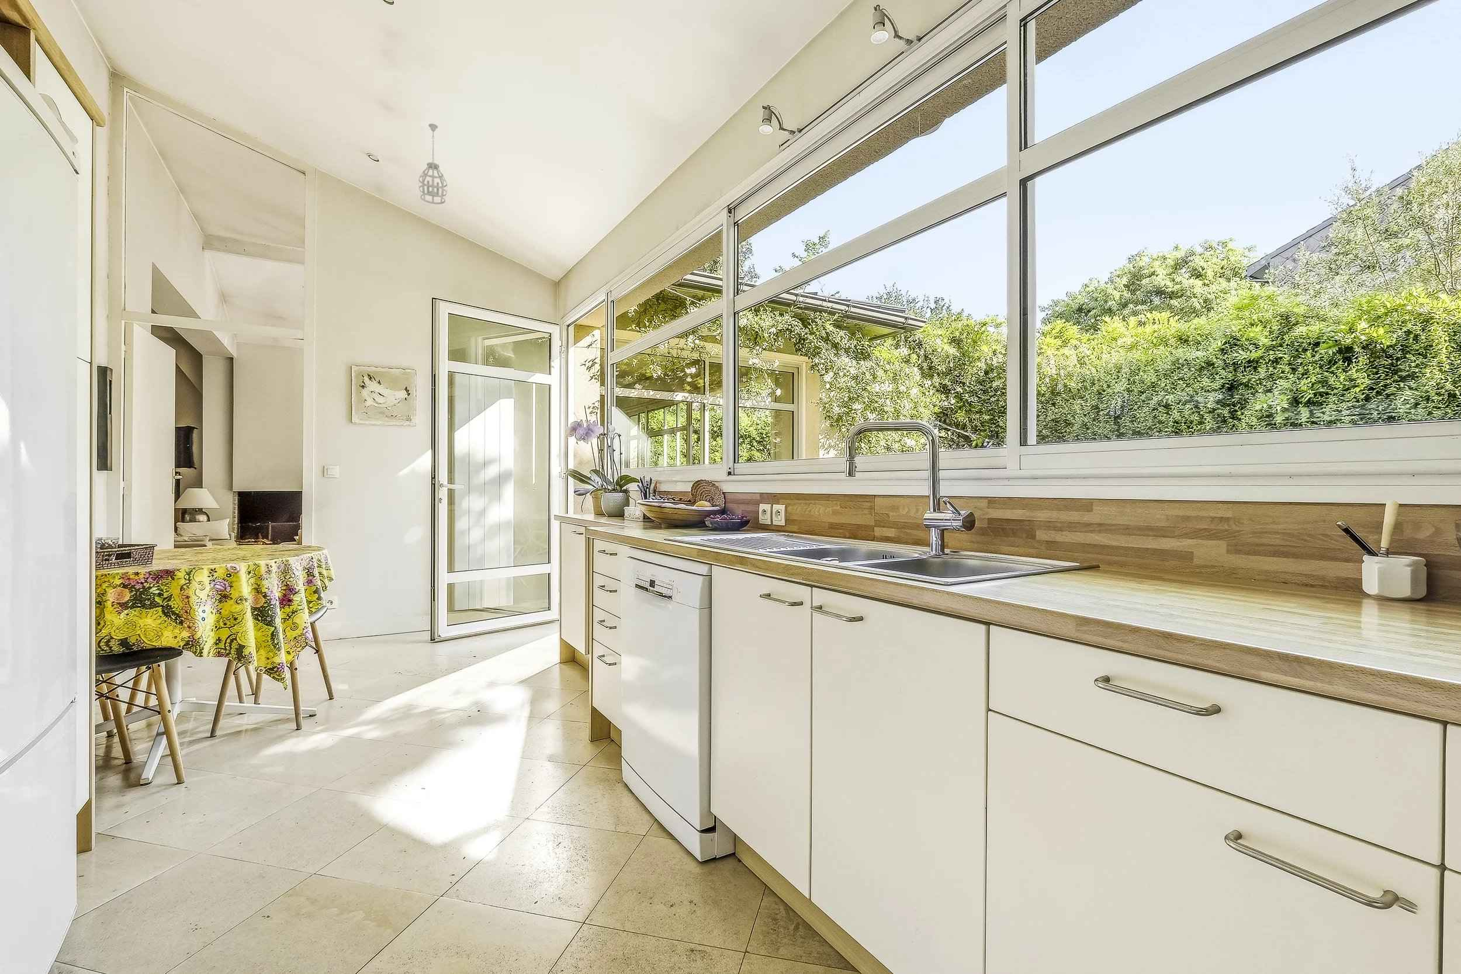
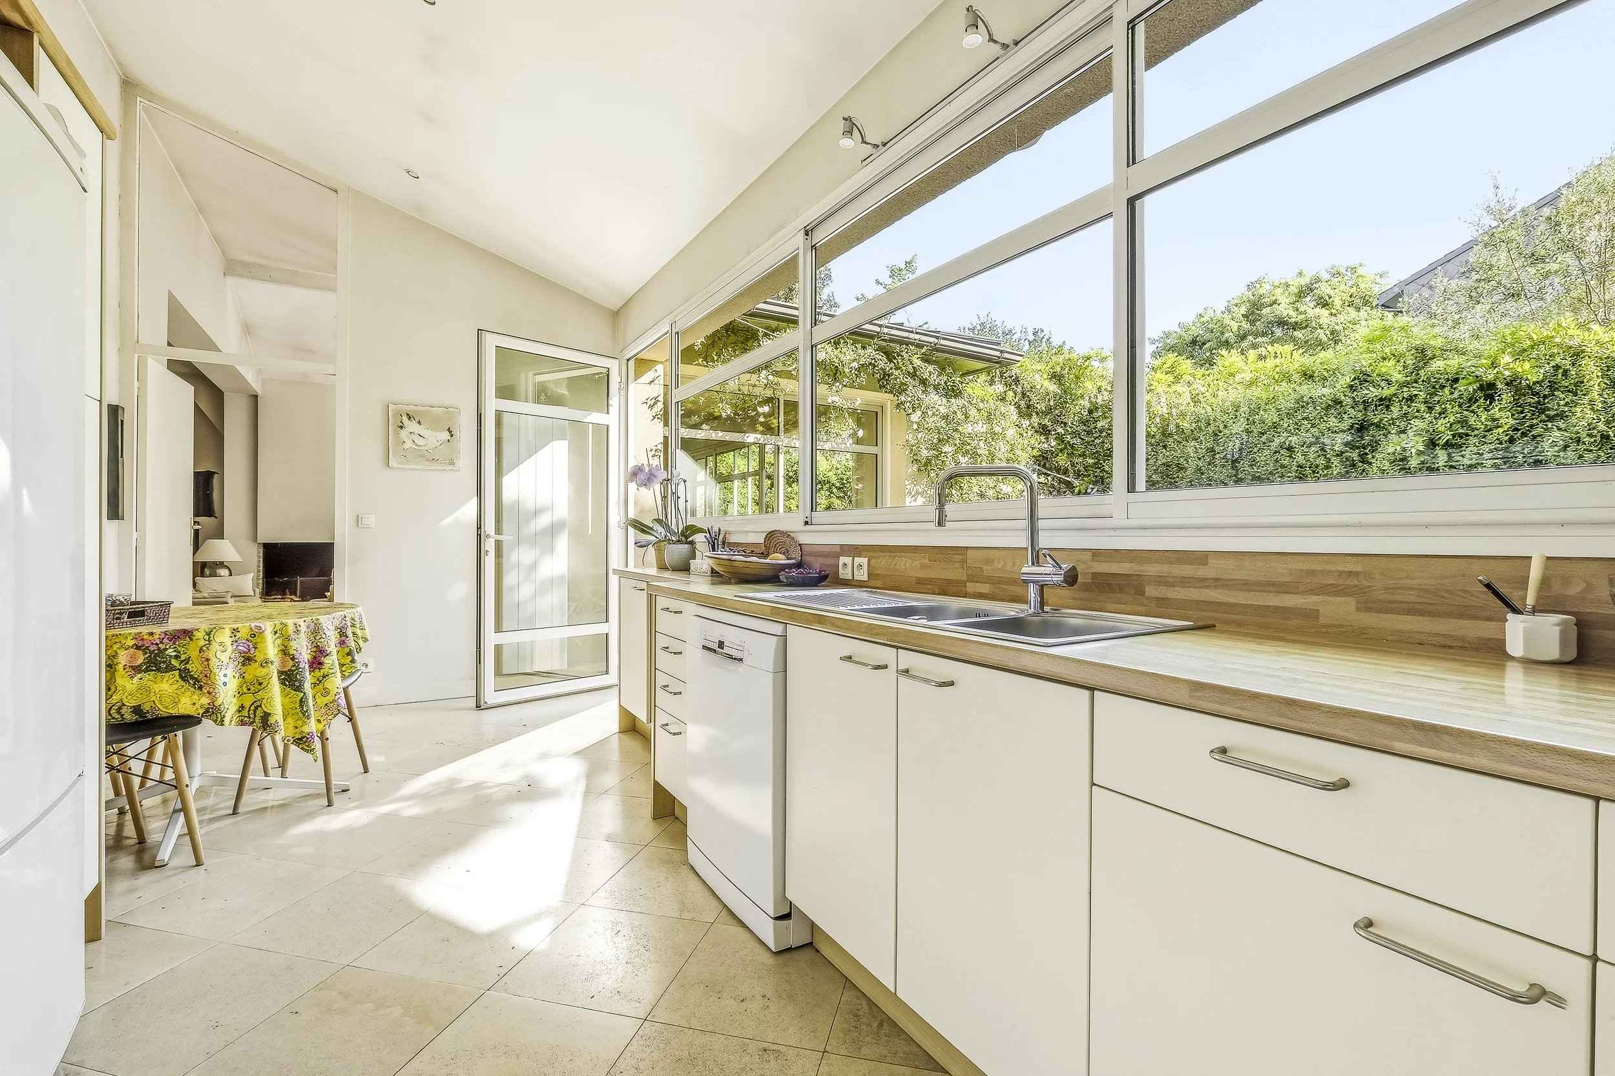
- pendant light [417,123,448,205]
